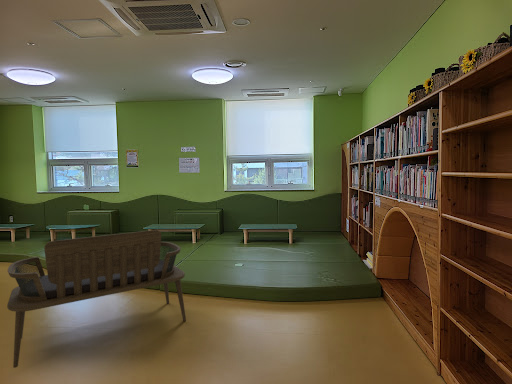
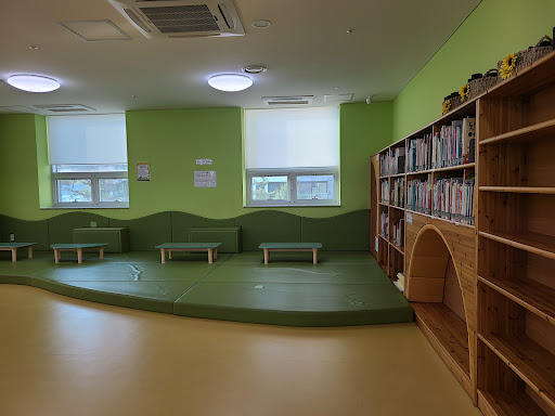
- bench [6,229,187,369]
